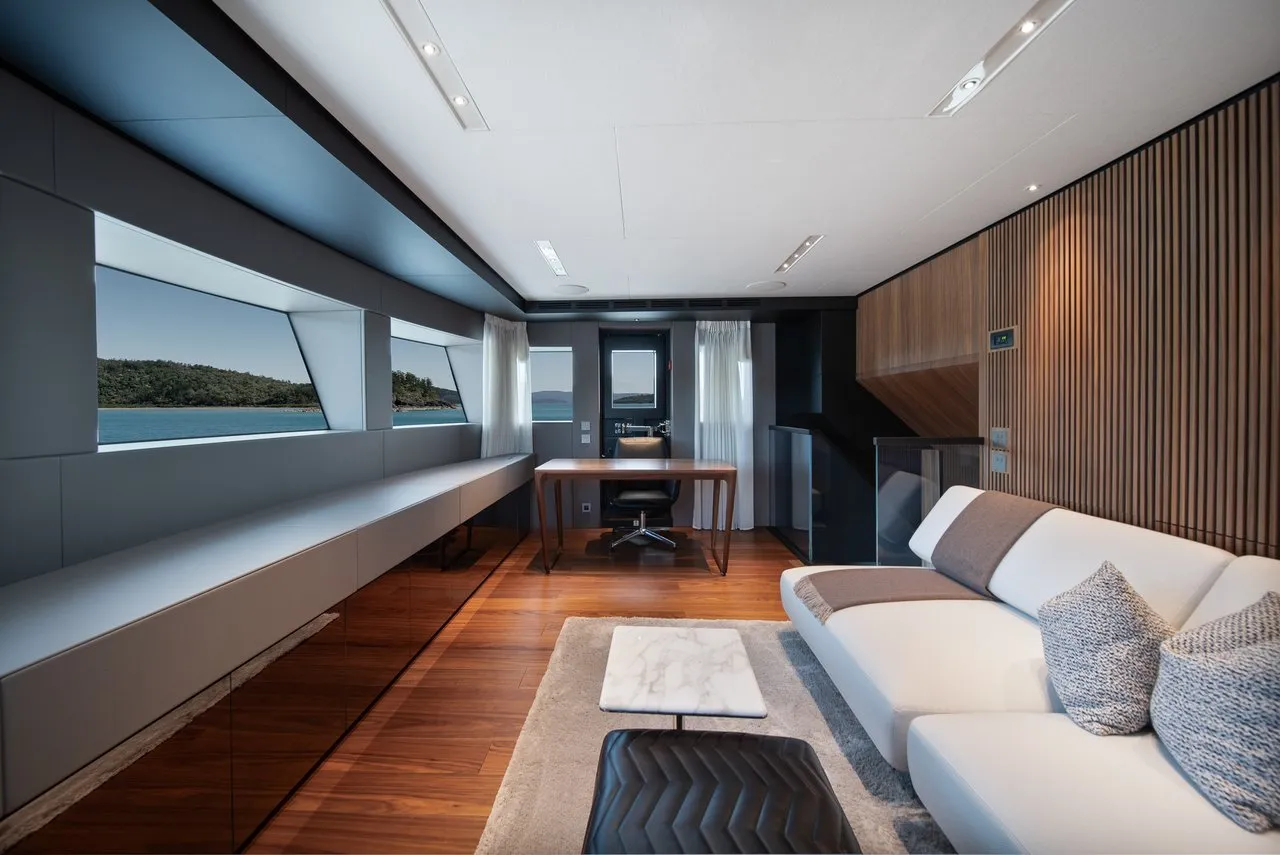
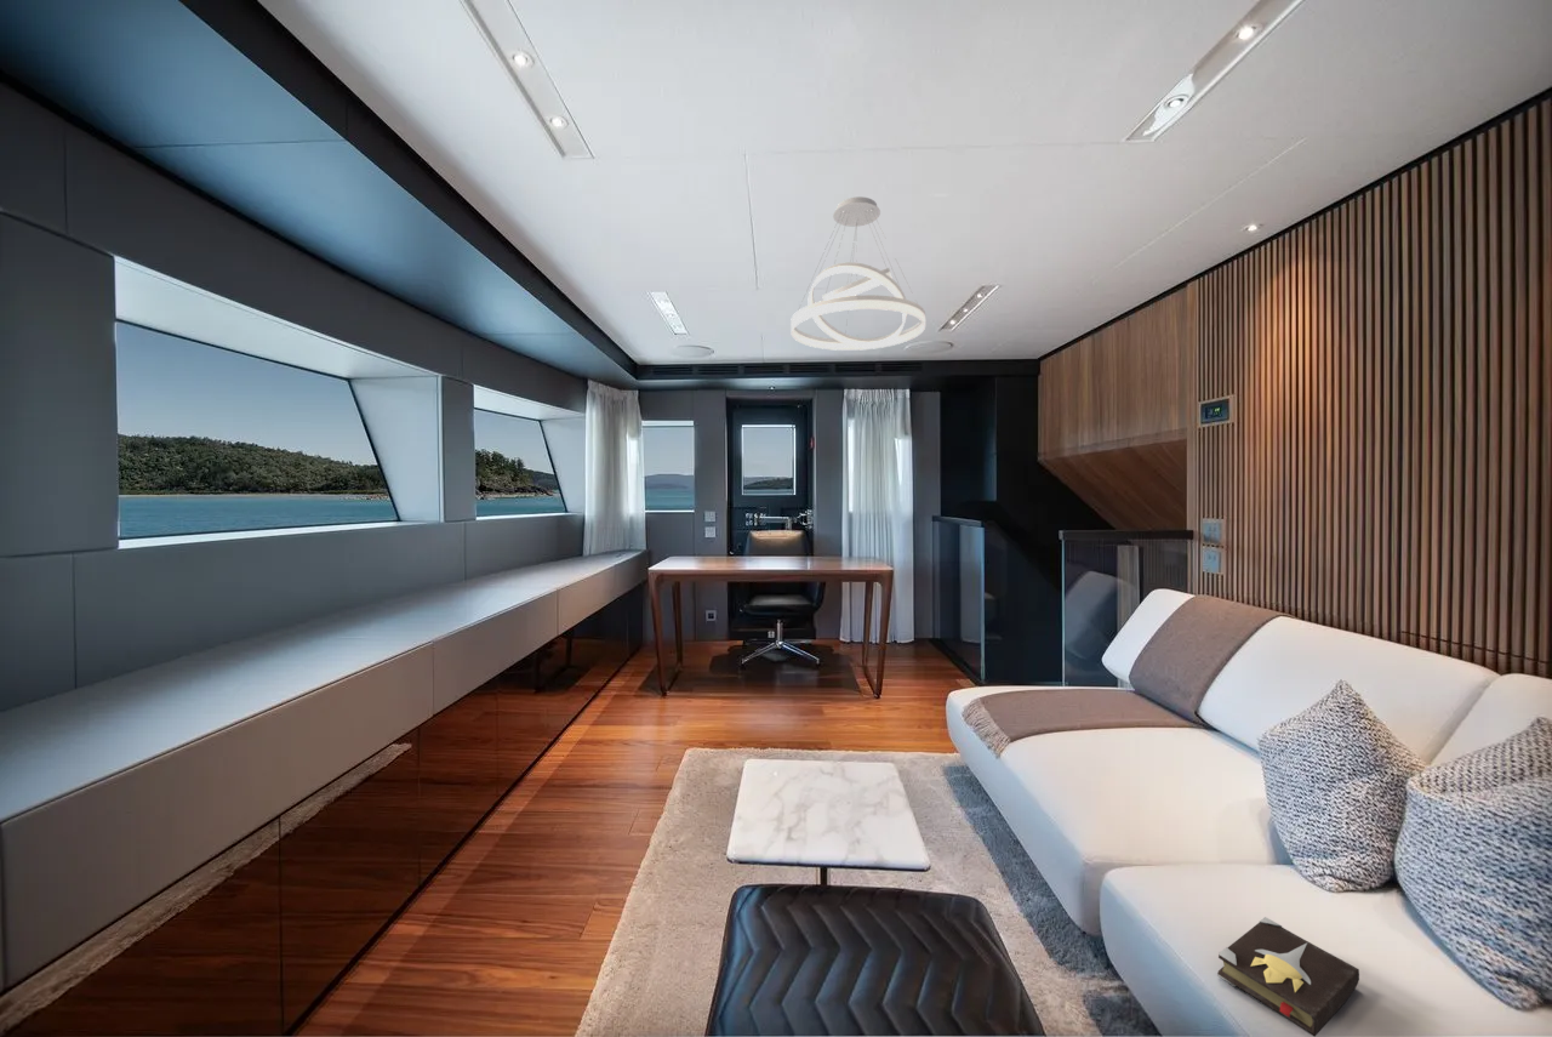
+ pendant light [789,195,926,352]
+ hardback book [1216,916,1360,1037]
